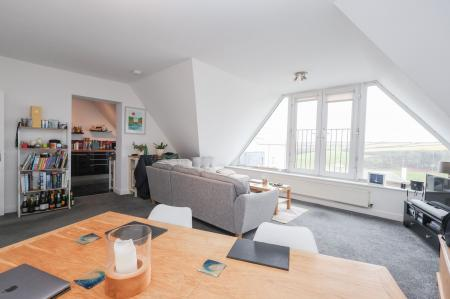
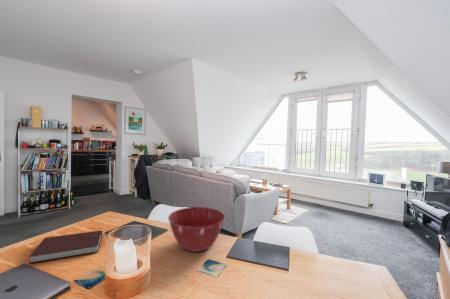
+ notebook [28,229,103,264]
+ mixing bowl [167,206,226,253]
